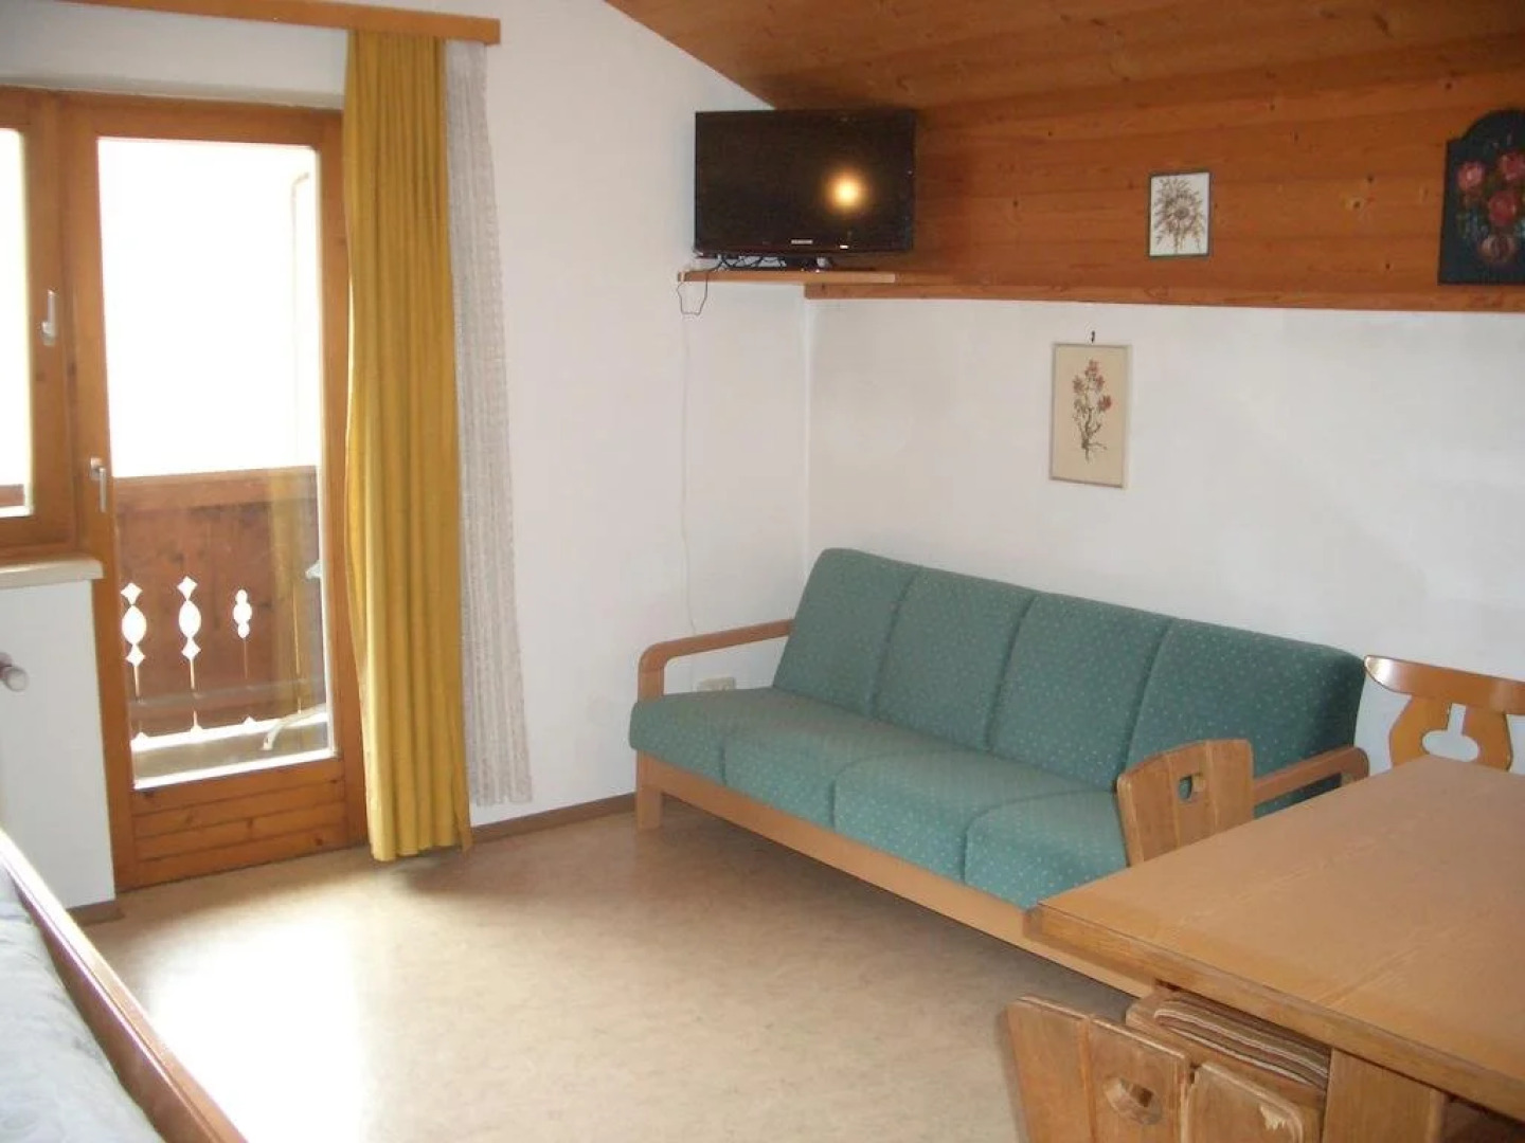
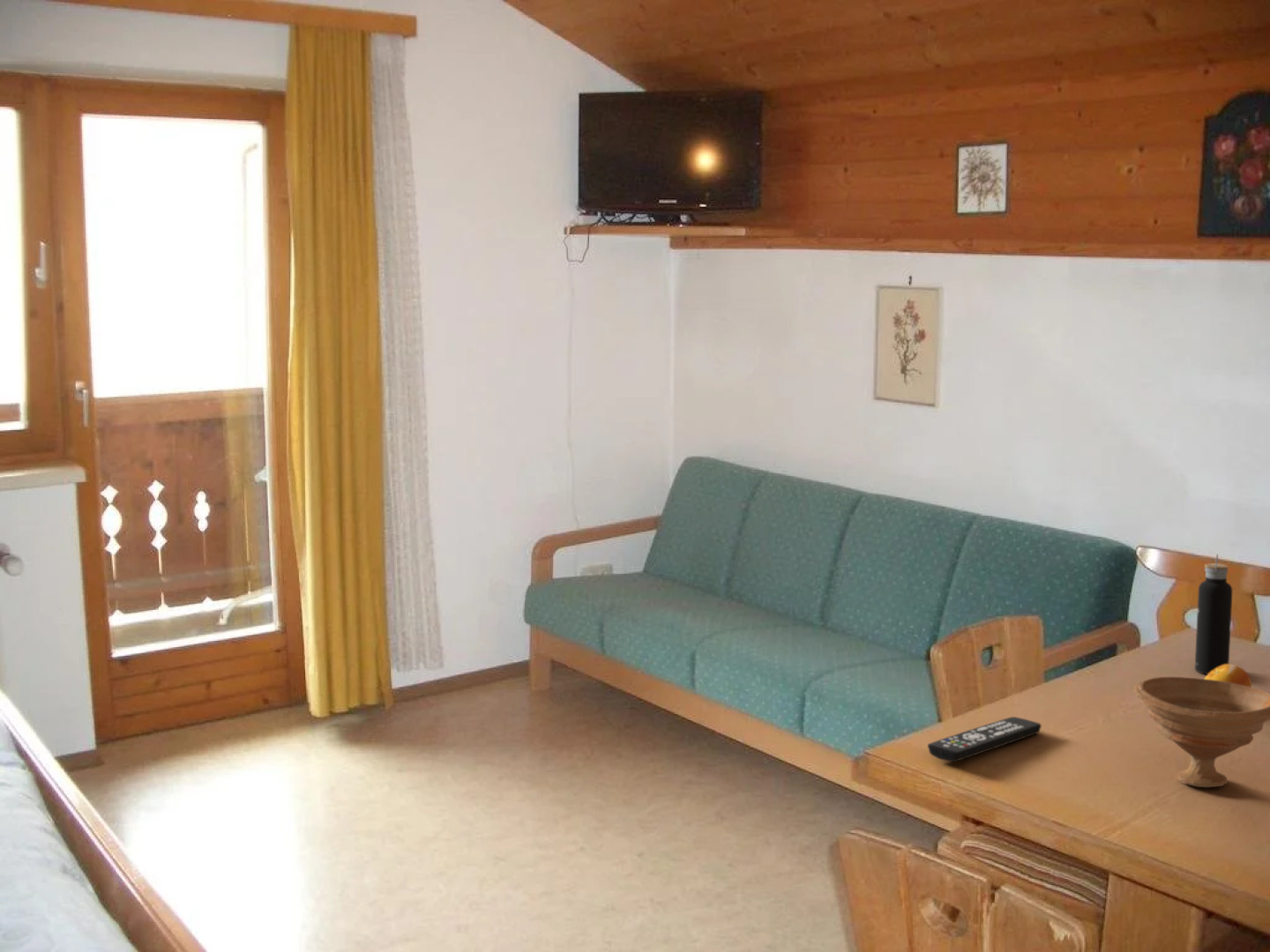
+ remote control [927,716,1042,762]
+ fruit [1204,663,1252,688]
+ water bottle [1194,554,1233,675]
+ bowl [1133,676,1270,788]
